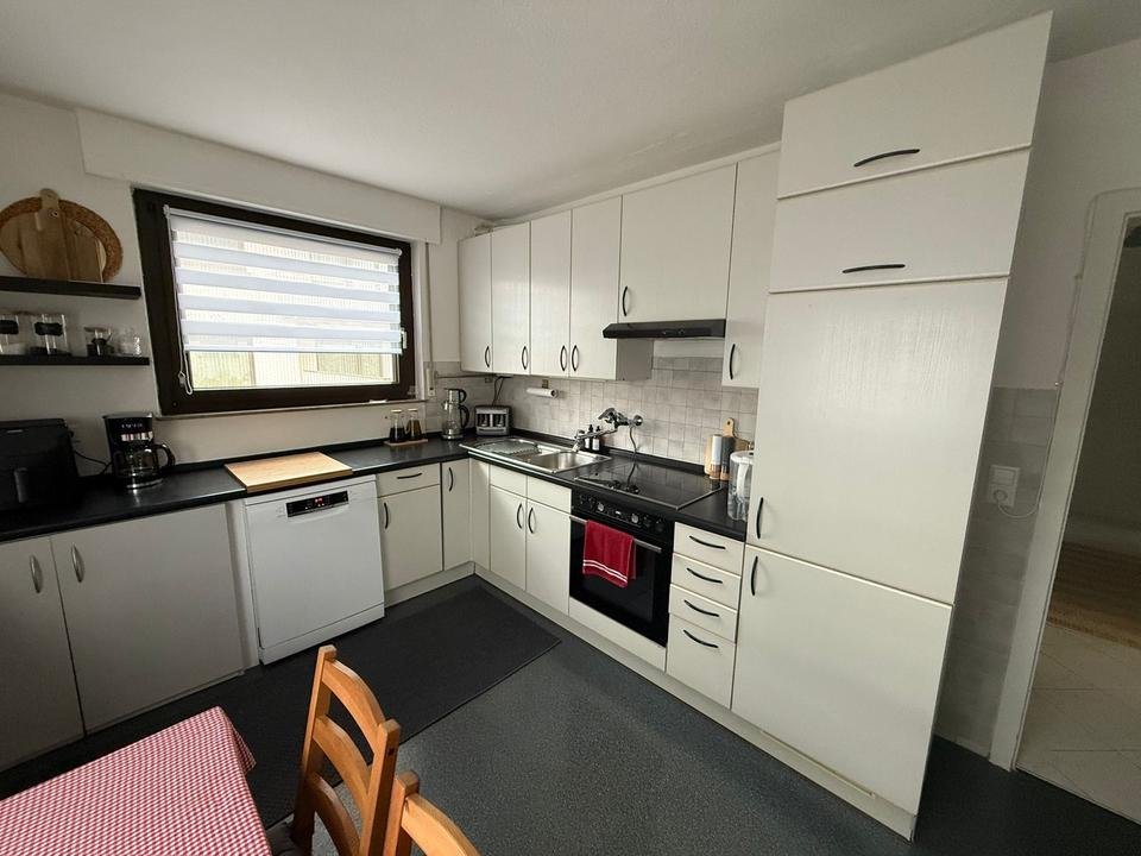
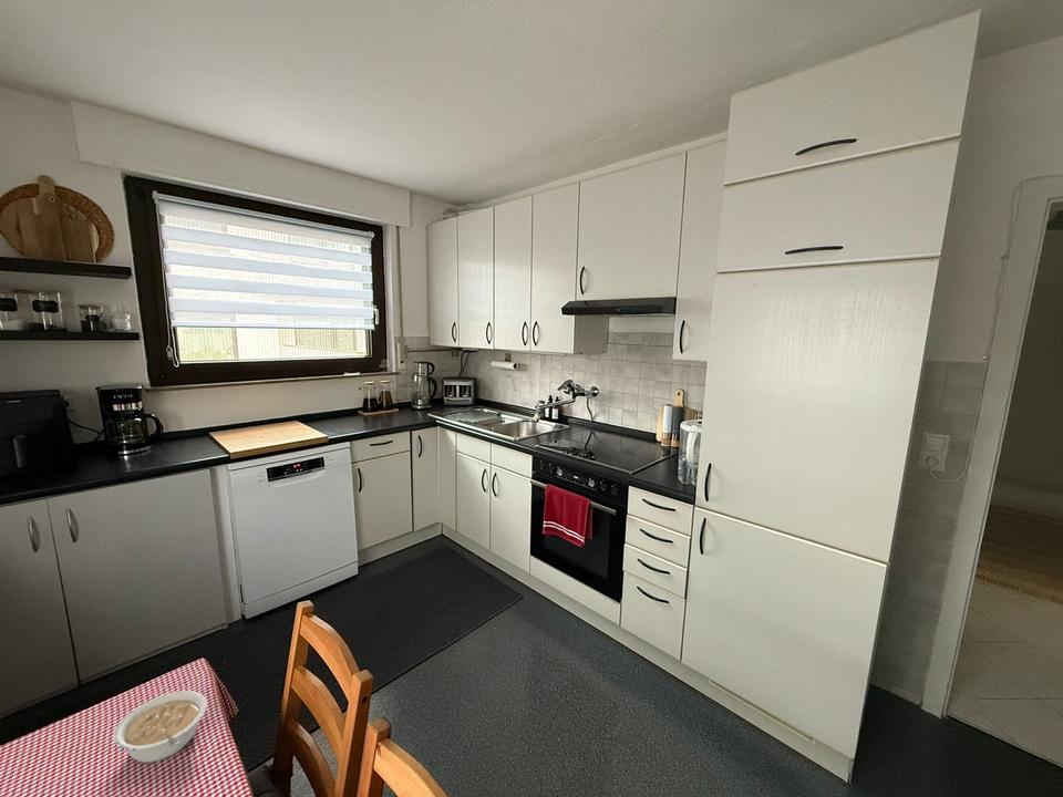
+ legume [112,690,208,764]
